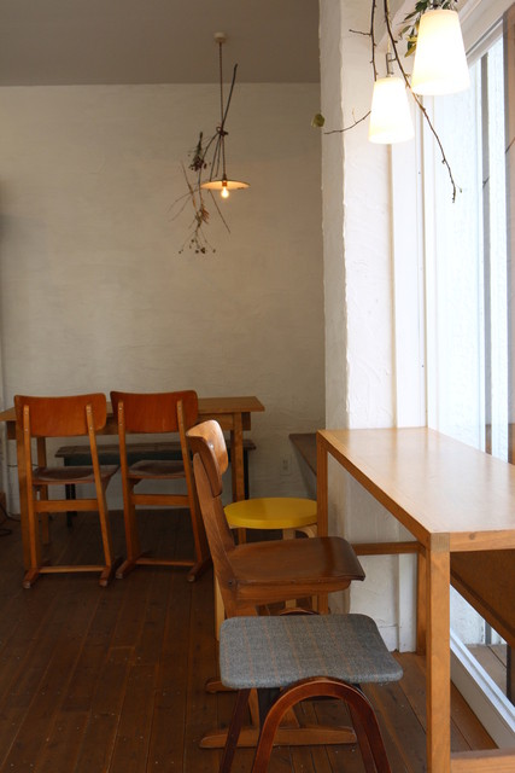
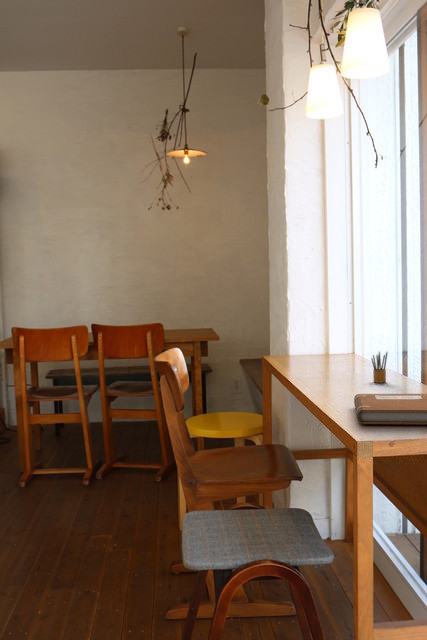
+ pencil box [371,350,389,384]
+ notebook [353,393,427,425]
